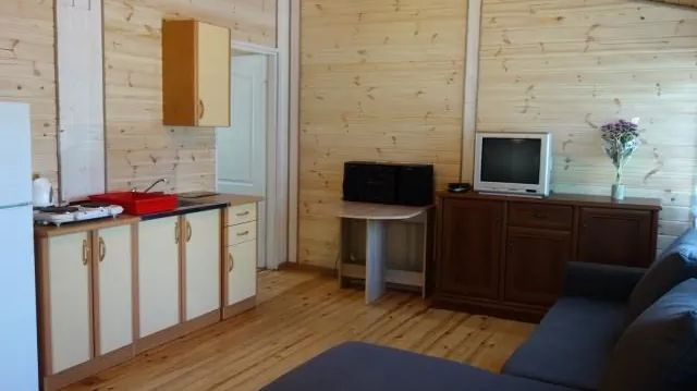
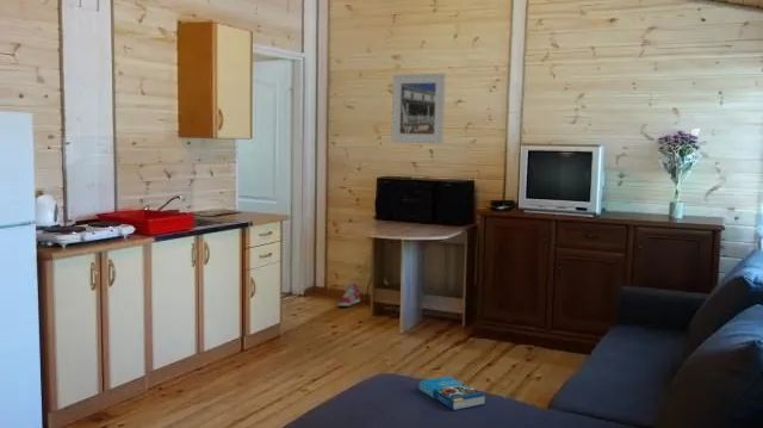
+ book [417,376,486,411]
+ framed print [390,73,447,144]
+ sneaker [336,283,361,308]
